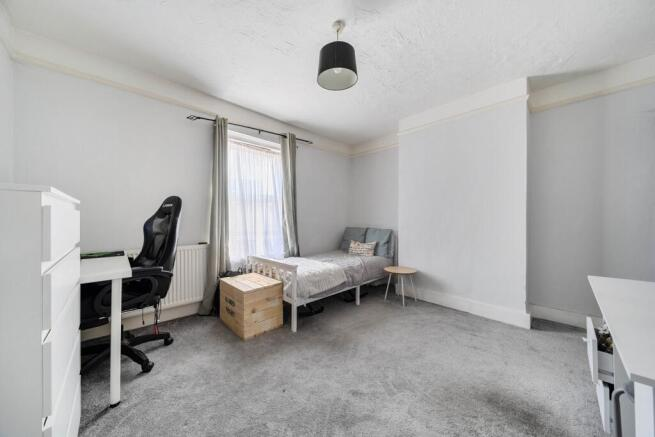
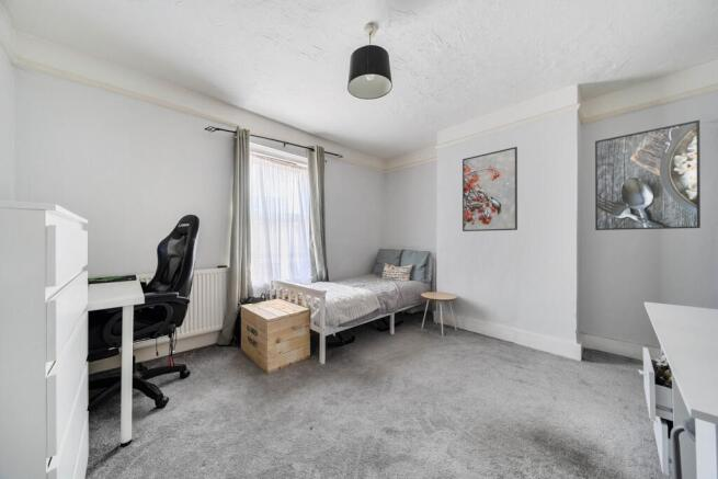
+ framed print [461,146,518,232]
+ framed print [594,119,702,231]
